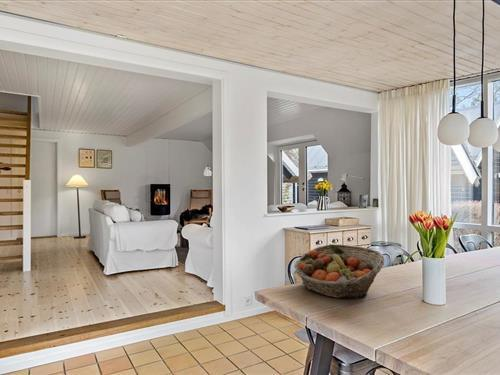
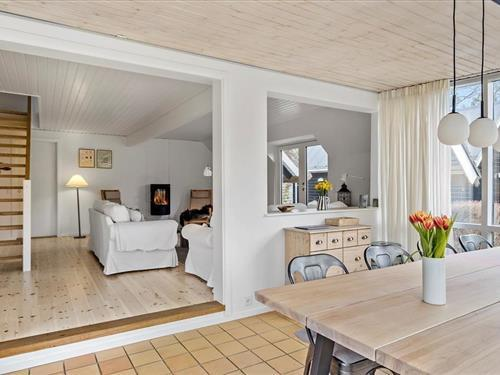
- fruit basket [293,243,386,299]
